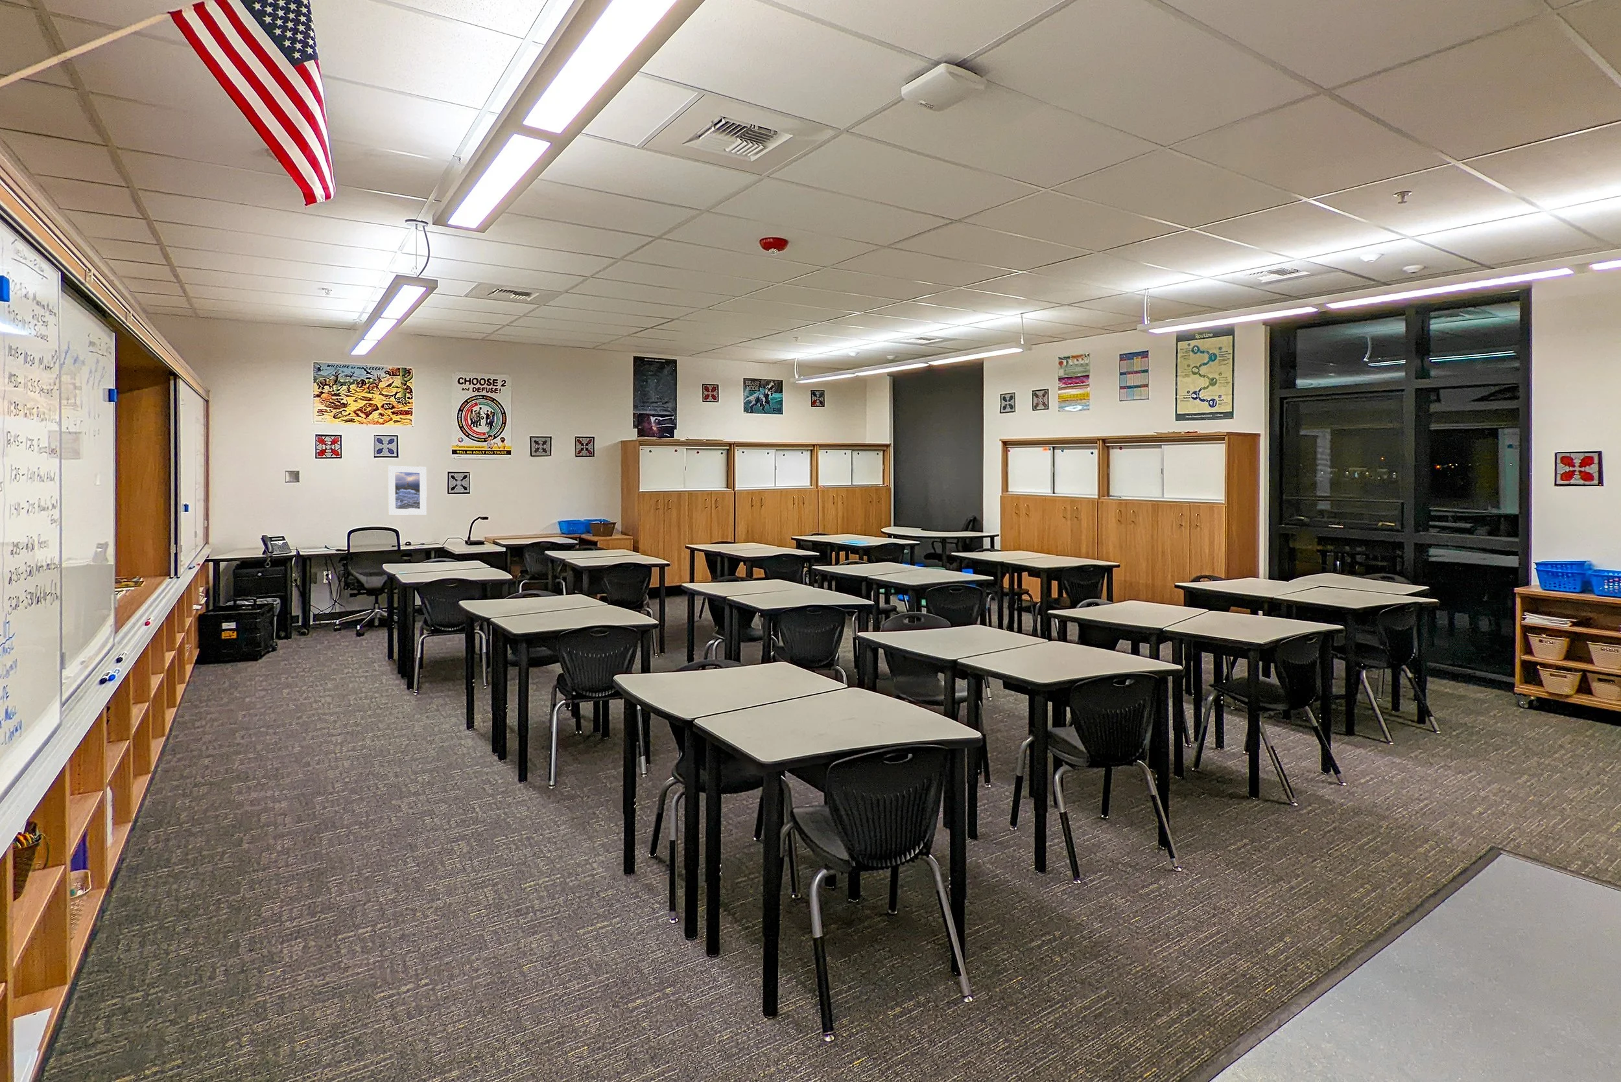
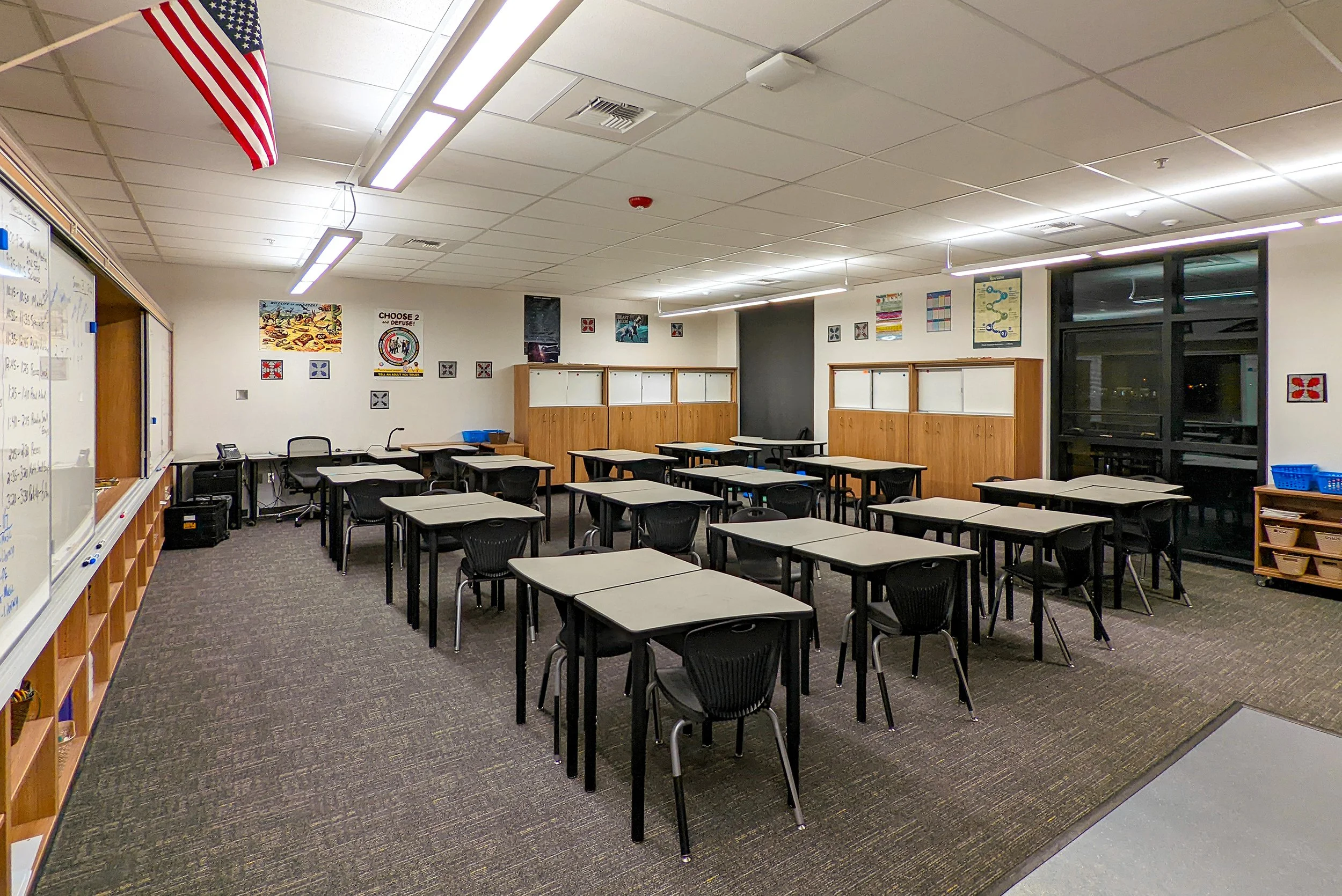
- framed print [388,465,428,516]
